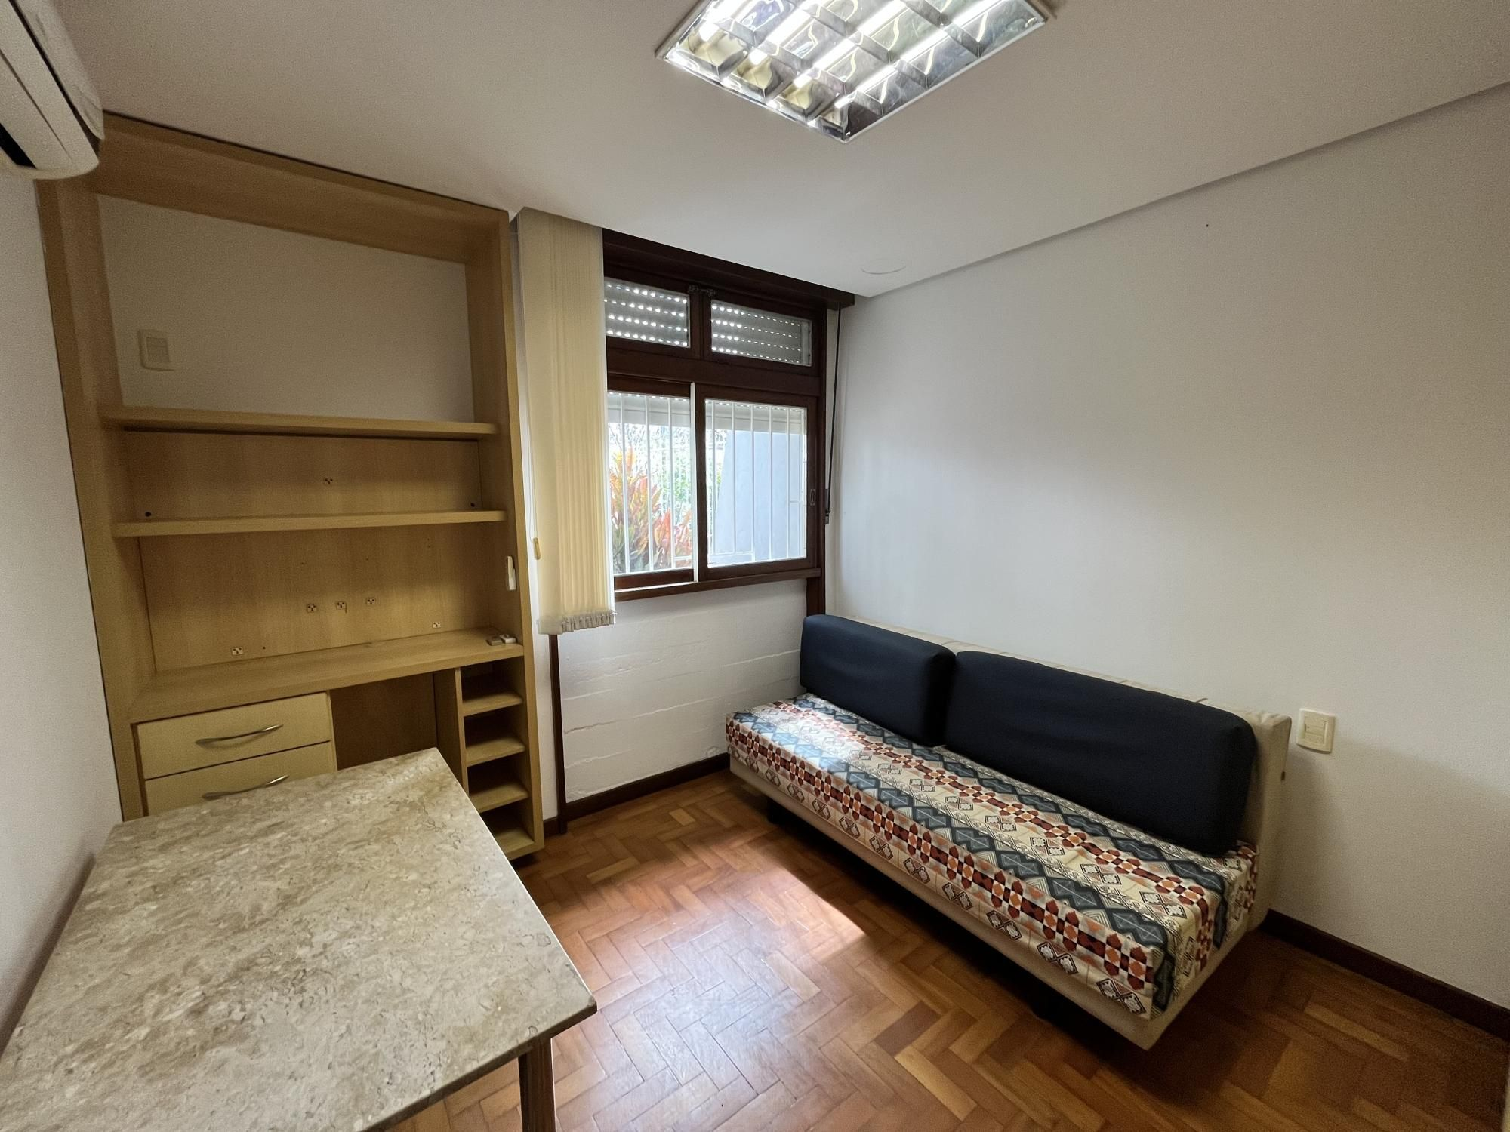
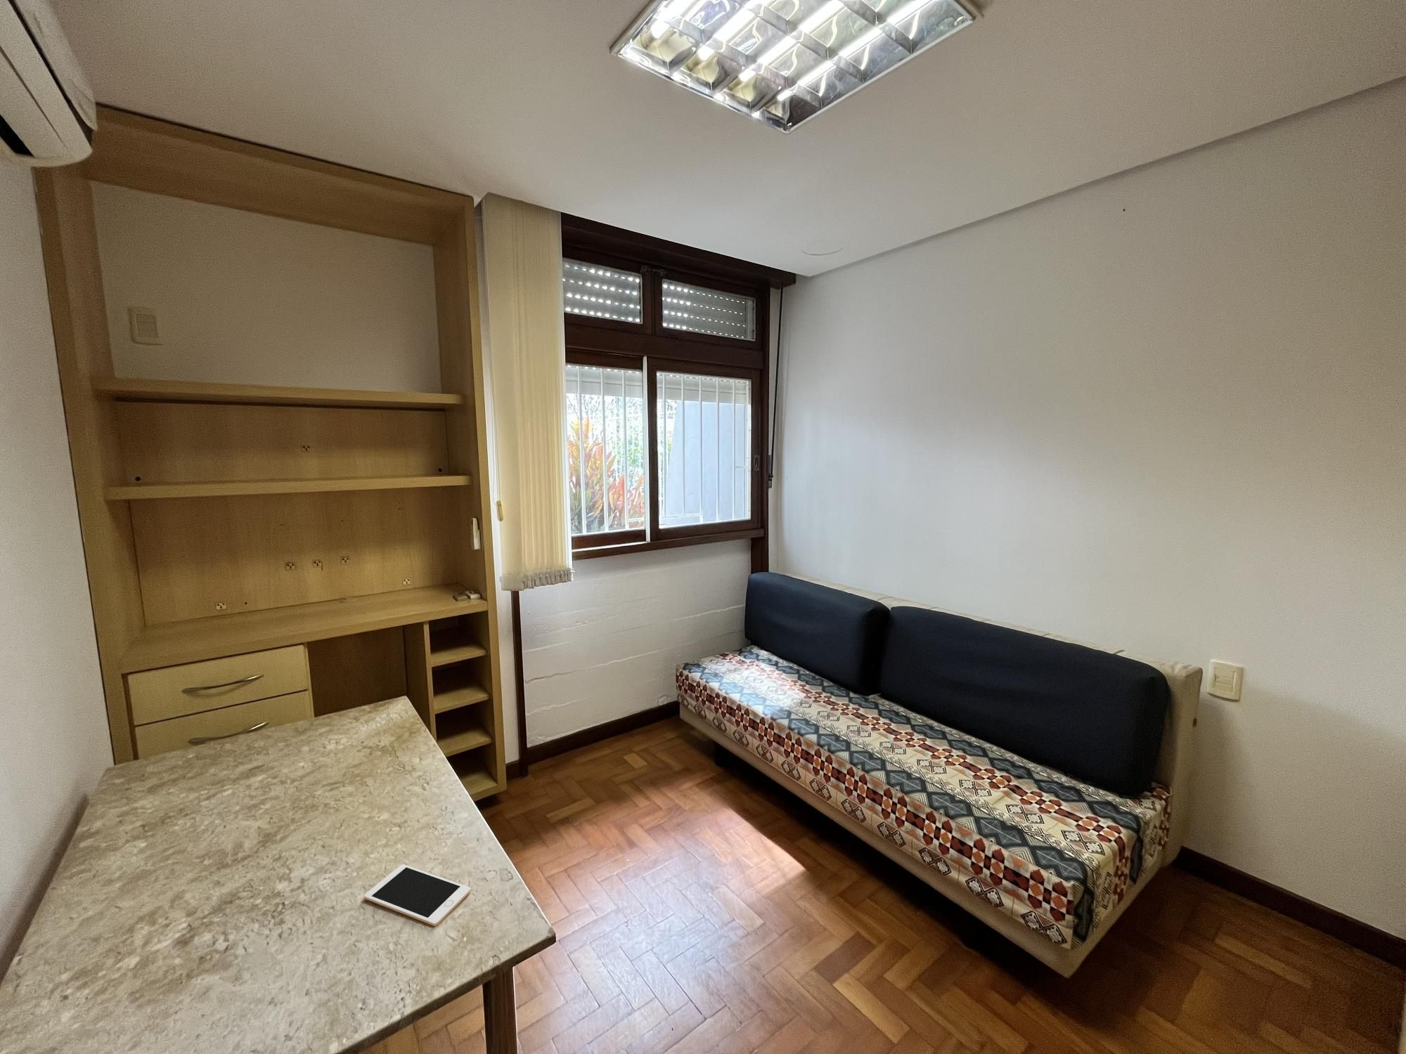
+ cell phone [363,864,471,927]
